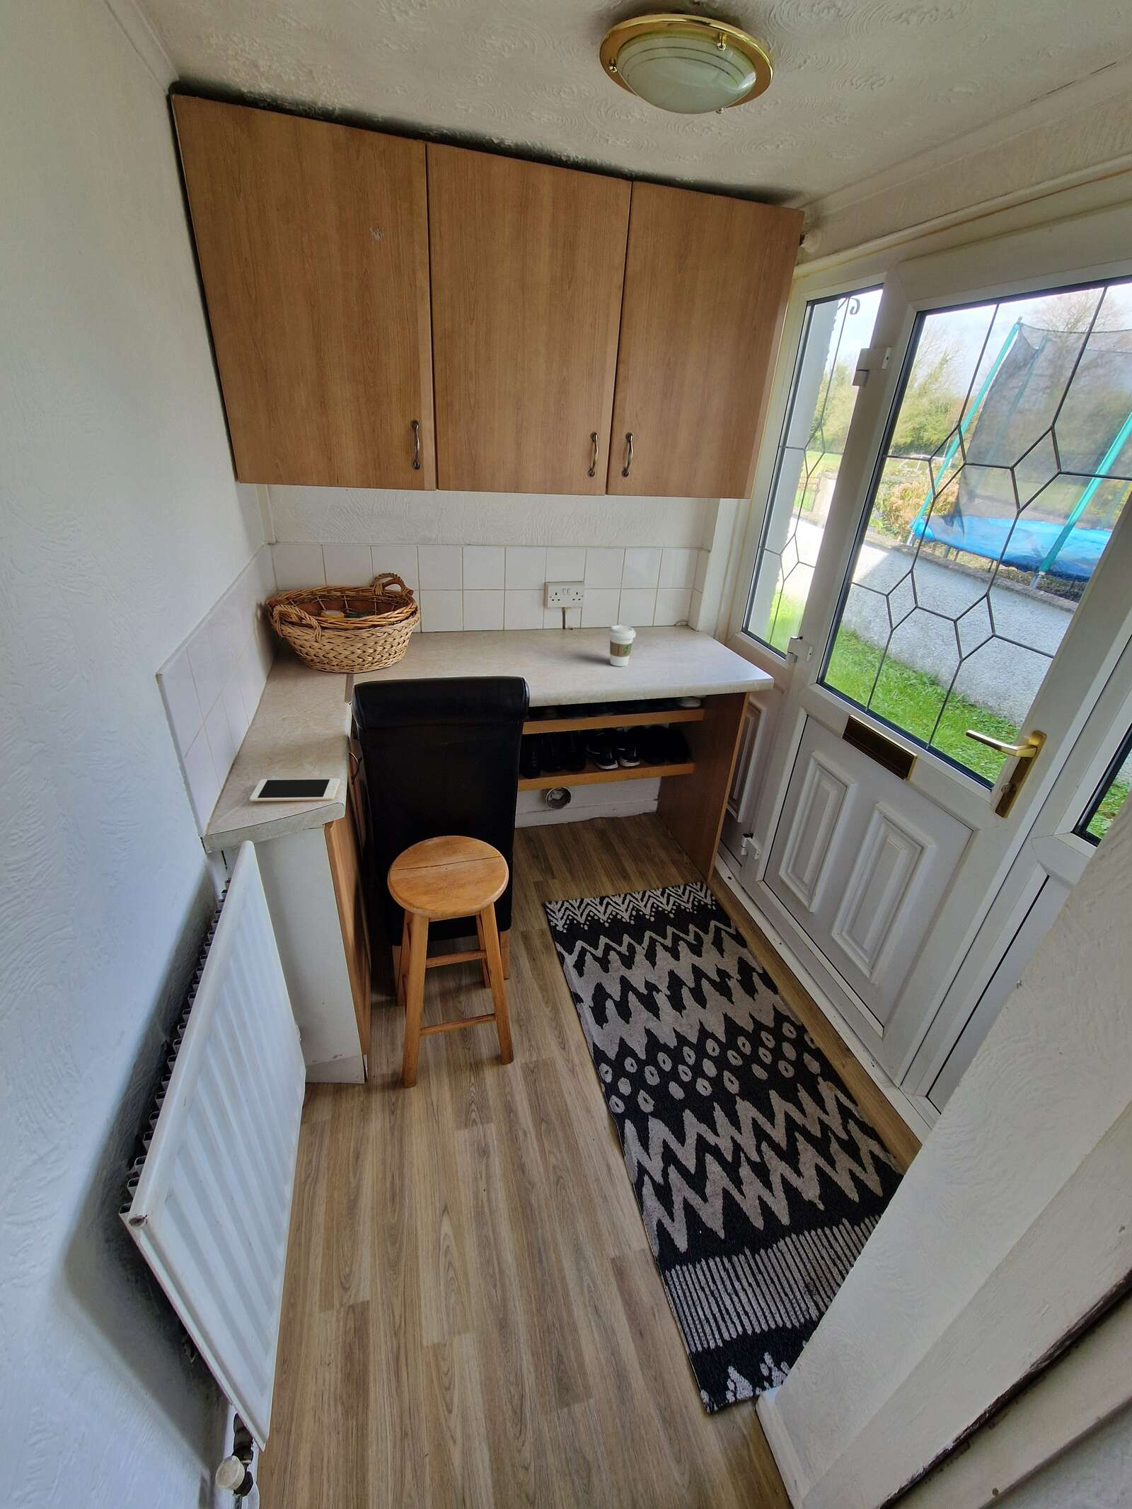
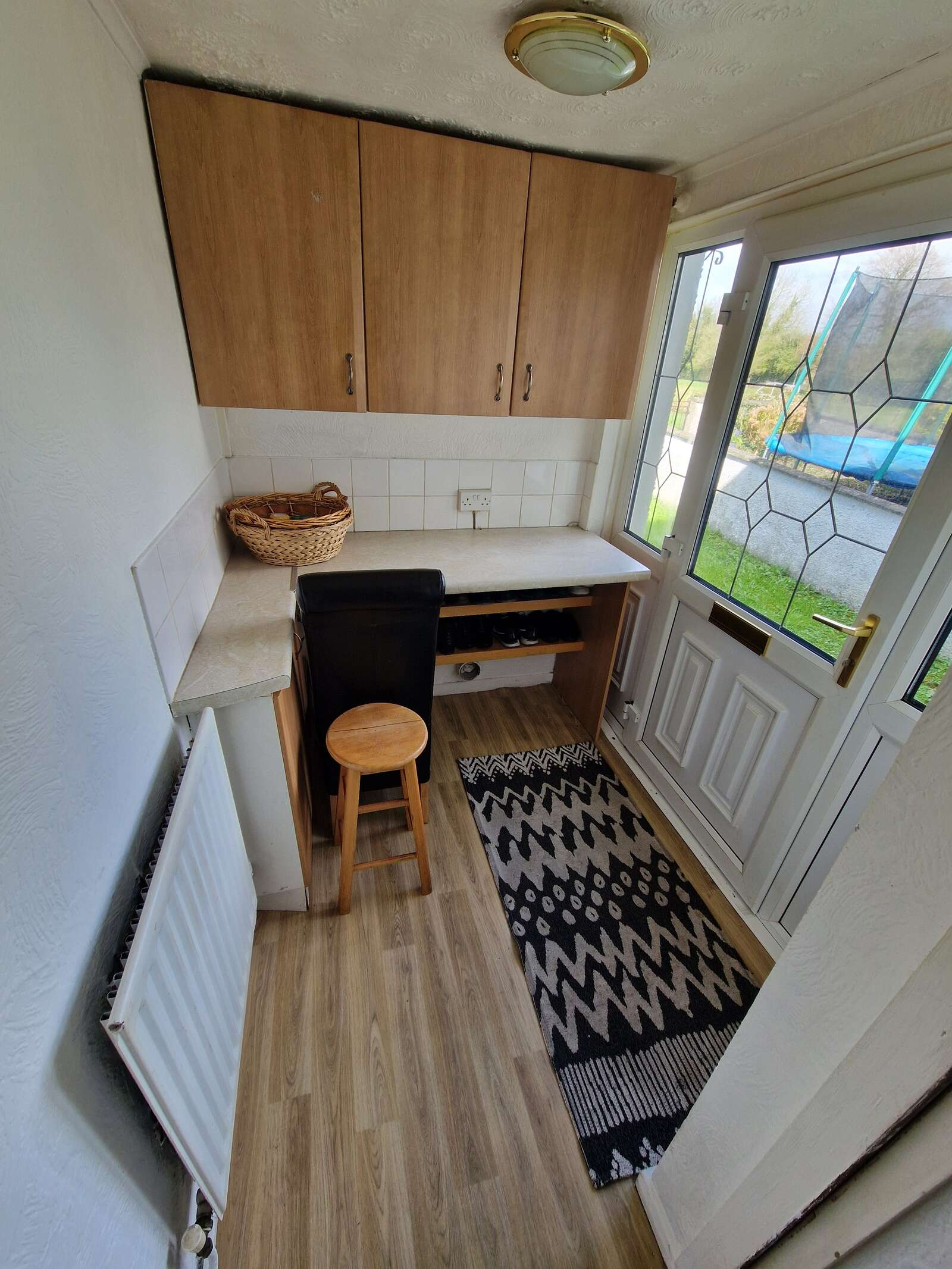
- coffee cup [608,624,637,667]
- cell phone [249,778,341,803]
